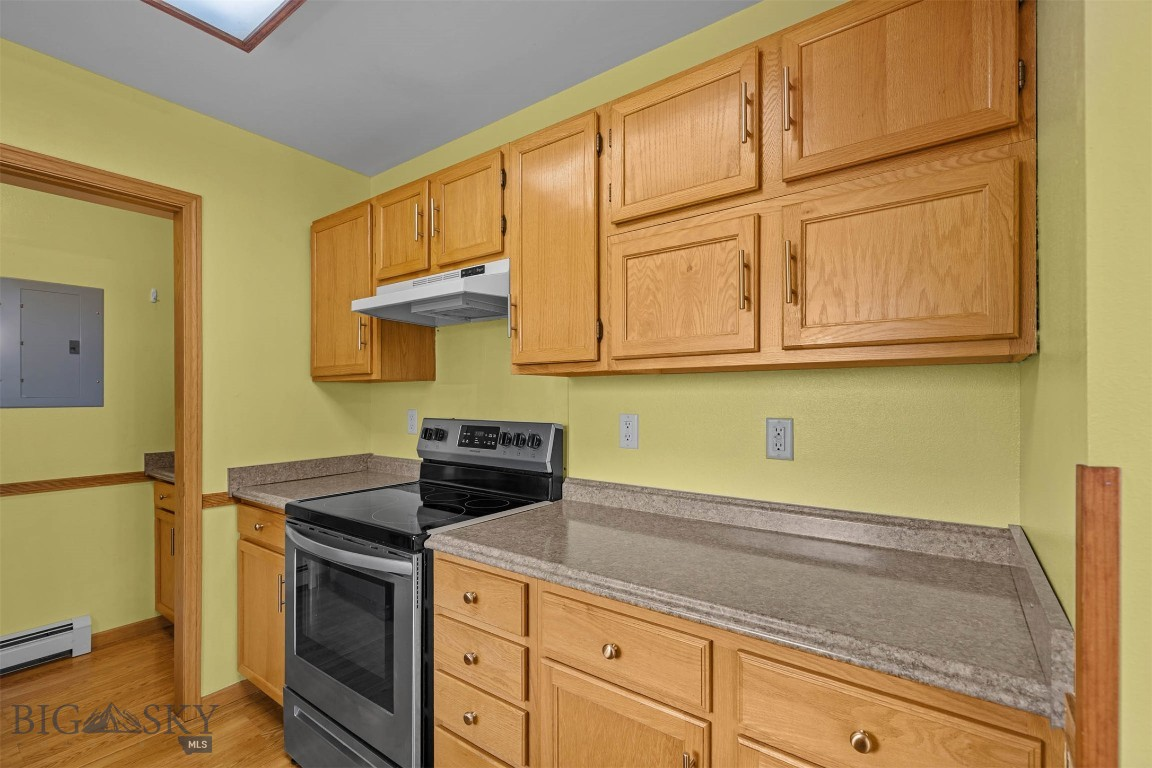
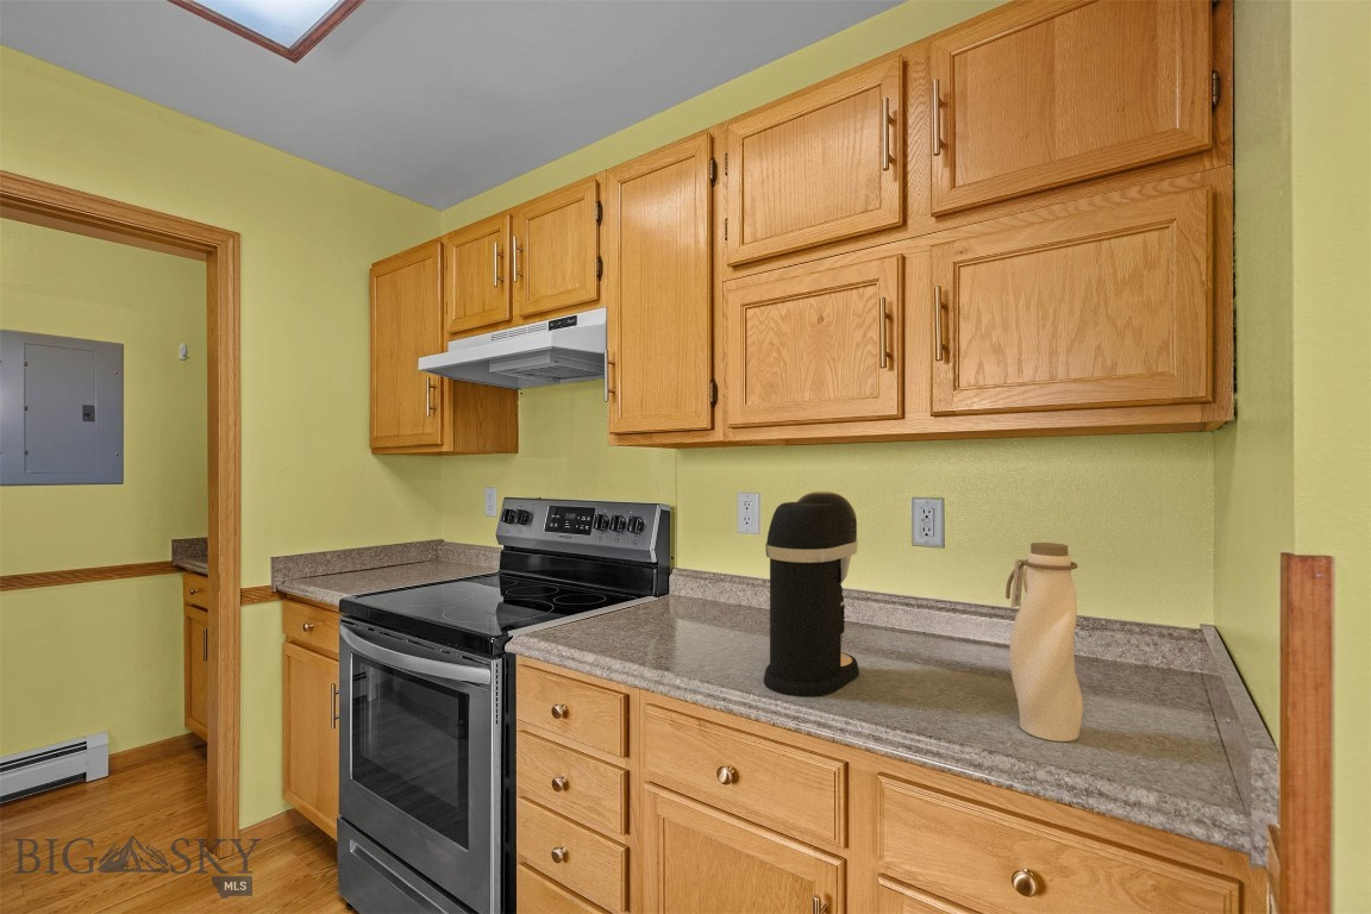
+ water bottle [1004,541,1084,743]
+ coffee maker [763,490,860,699]
